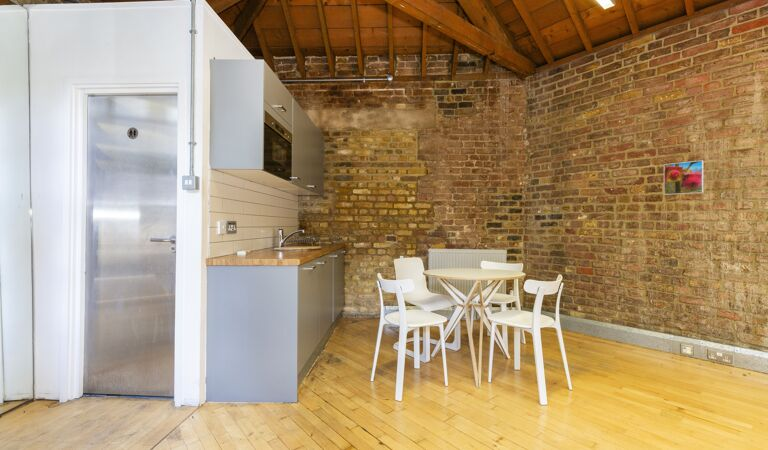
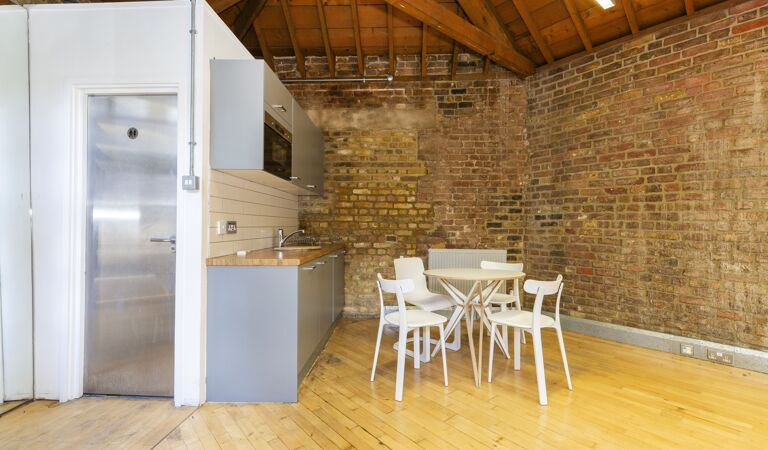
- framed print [663,159,704,196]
